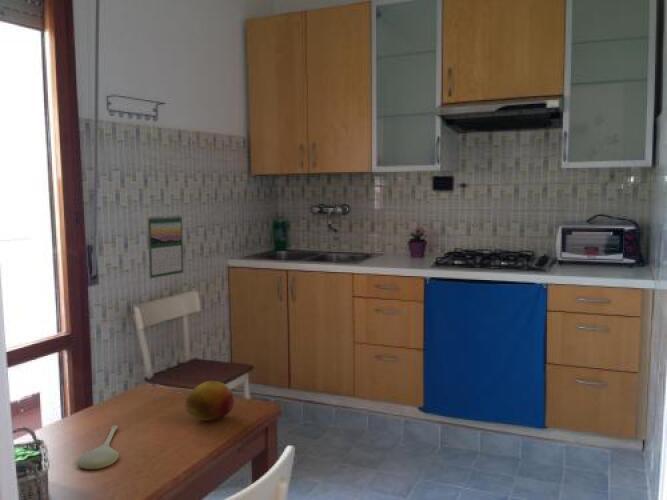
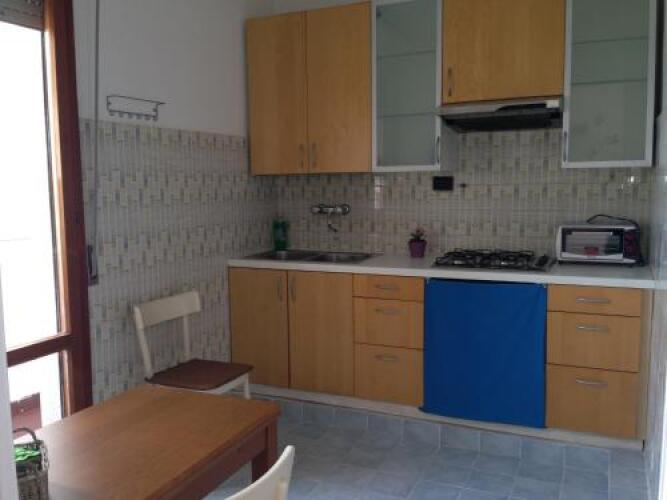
- calendar [147,214,184,279]
- fruit [184,380,235,422]
- spoon [77,424,120,470]
